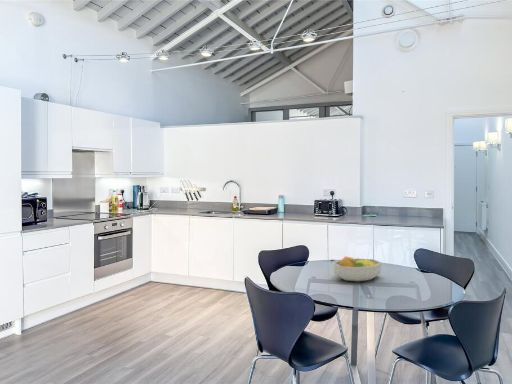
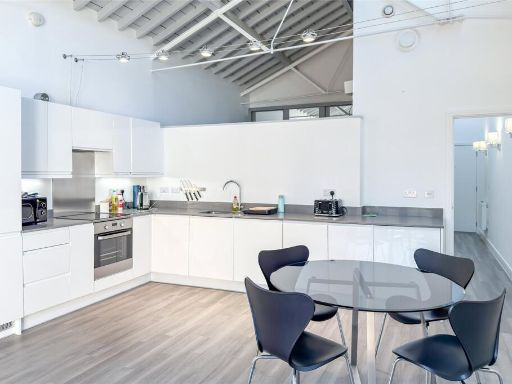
- fruit bowl [332,255,383,282]
